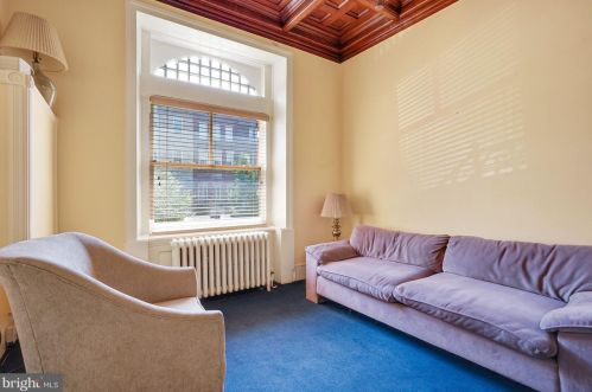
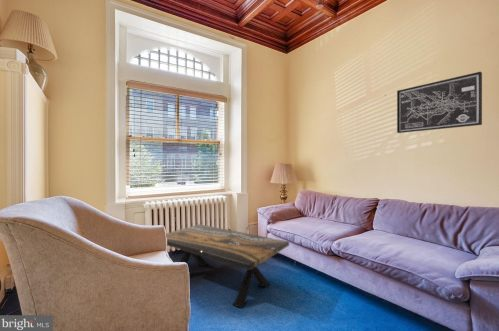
+ coffee table [165,223,290,309]
+ wall art [396,71,483,134]
